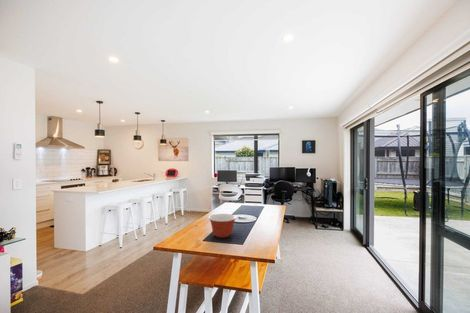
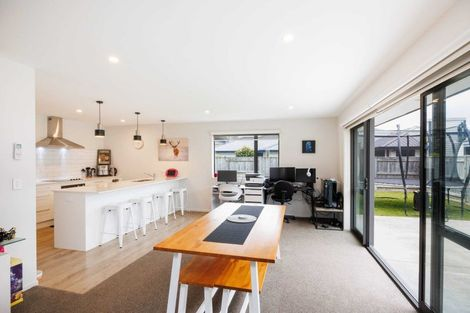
- mixing bowl [207,213,238,239]
